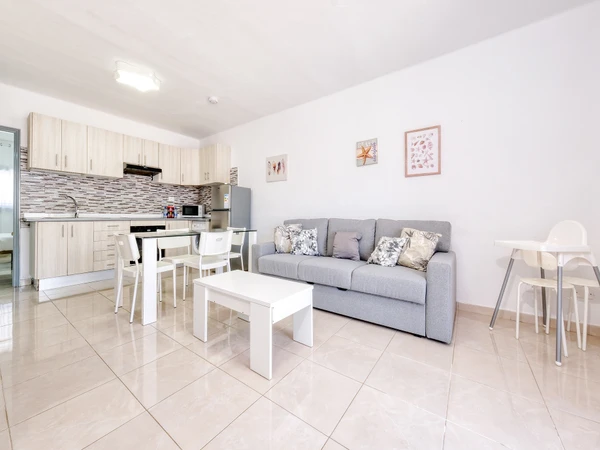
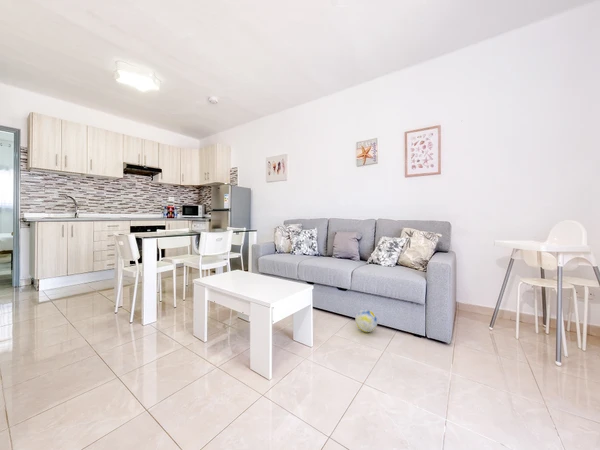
+ ball [354,308,378,333]
